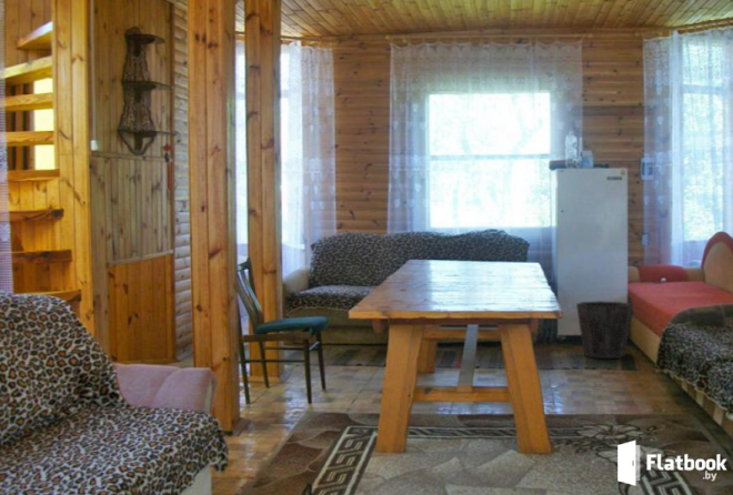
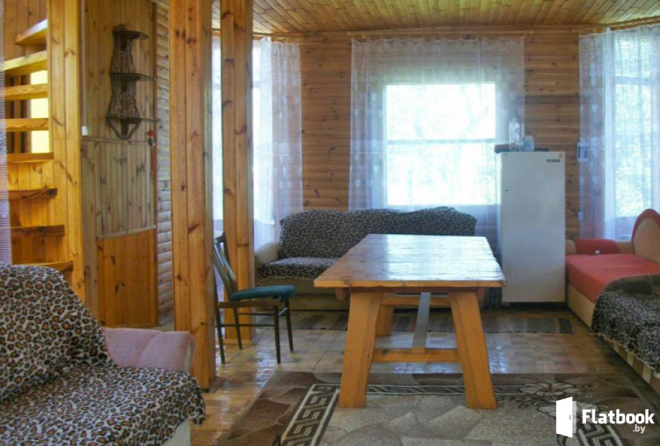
- waste bin [575,300,633,360]
